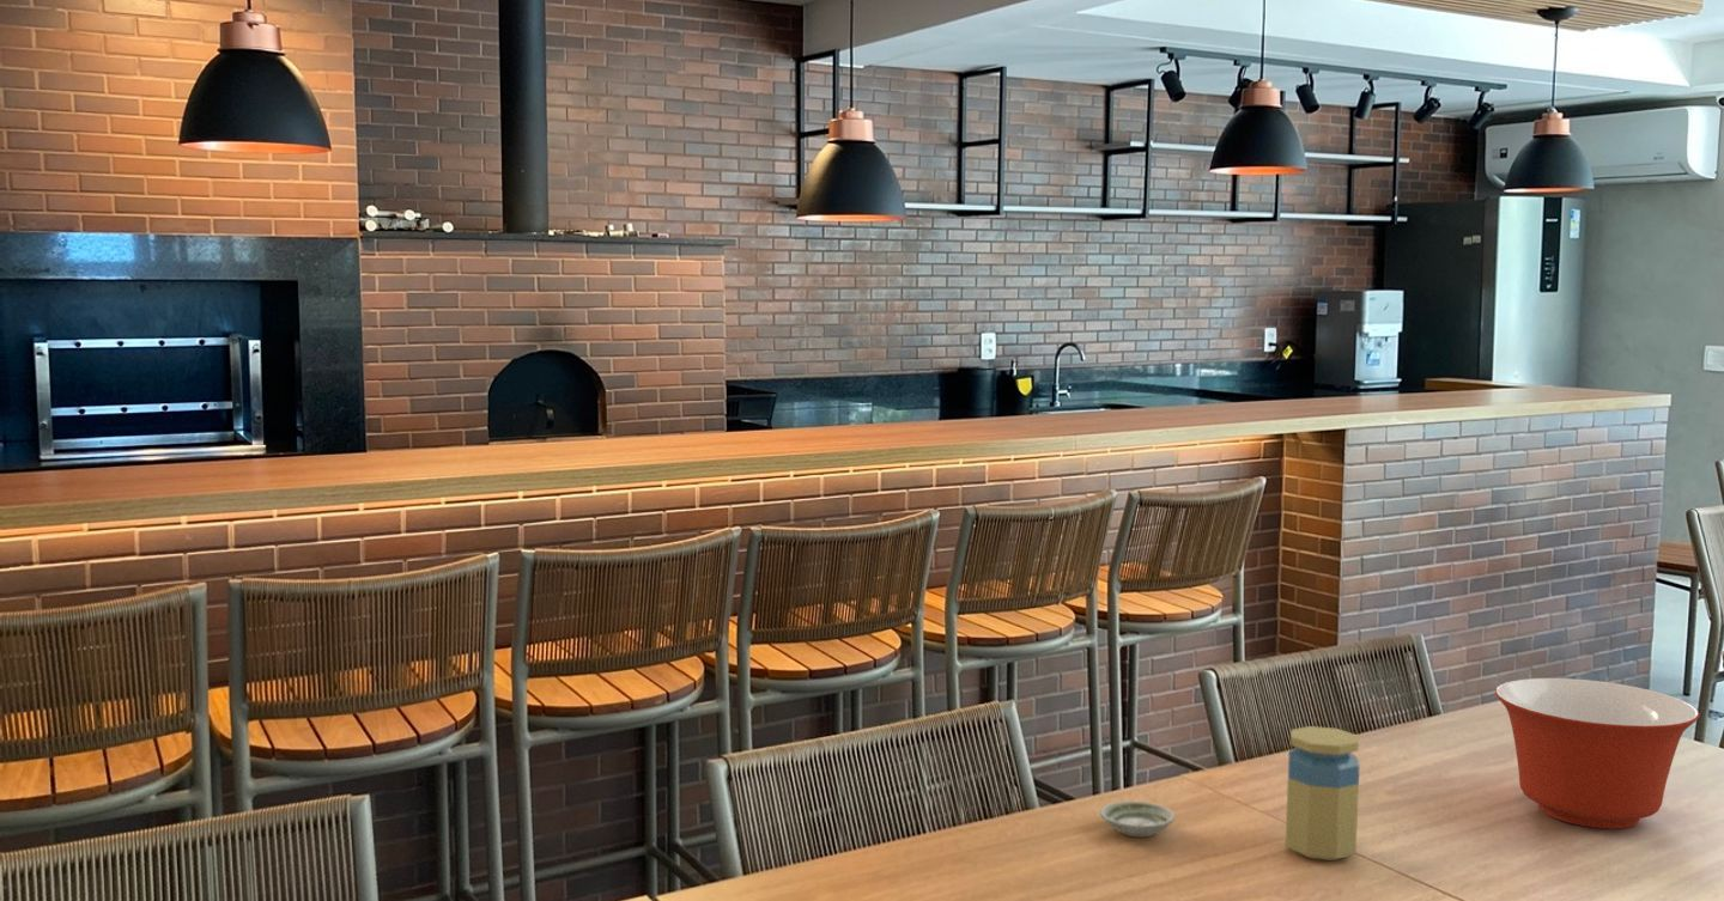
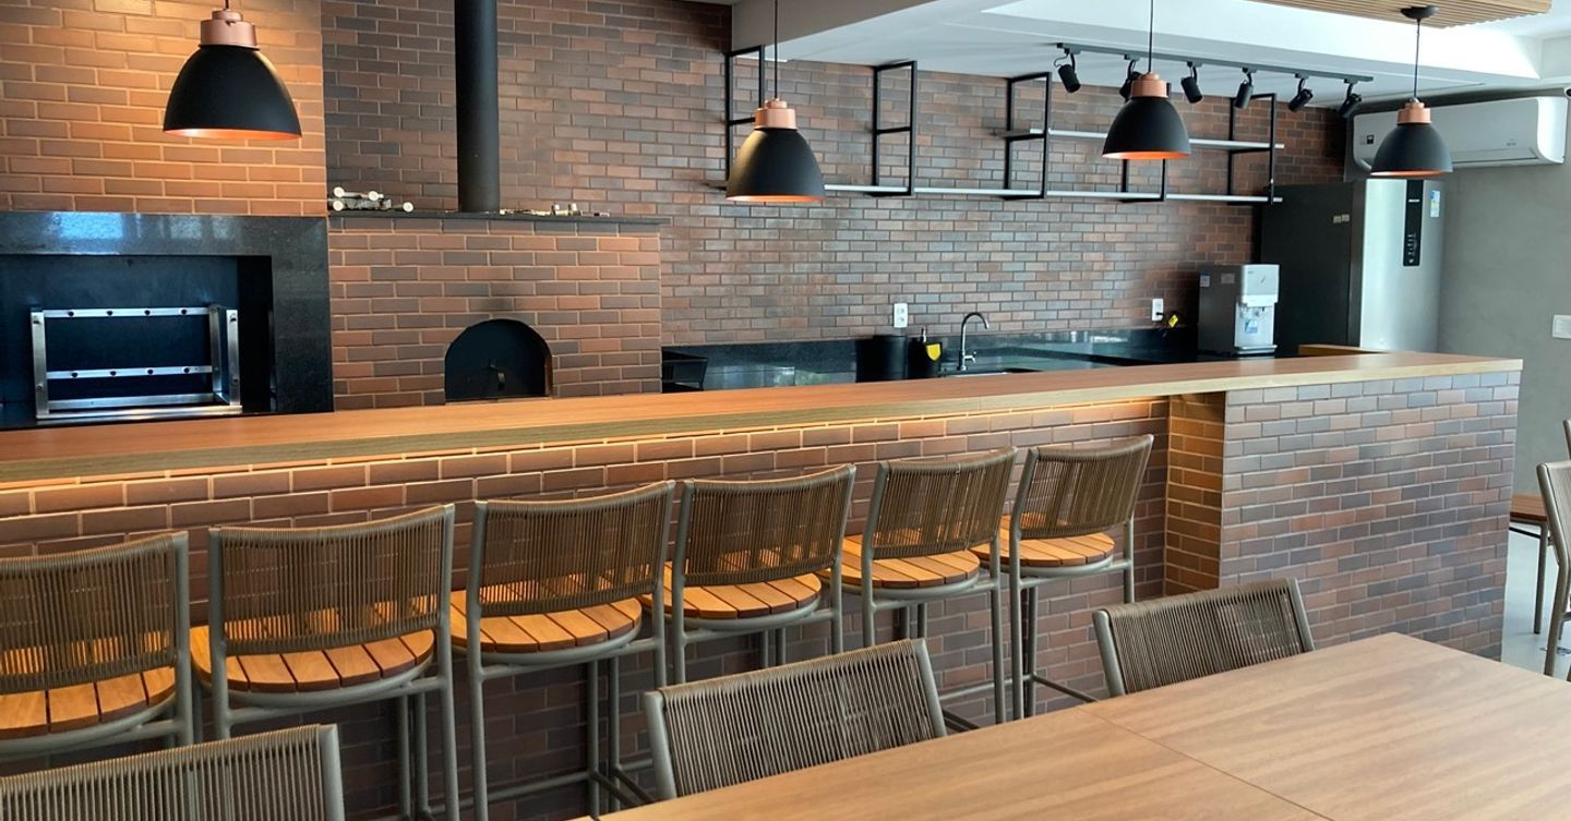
- jar [1285,725,1361,862]
- saucer [1099,800,1176,838]
- mixing bowl [1494,677,1701,829]
